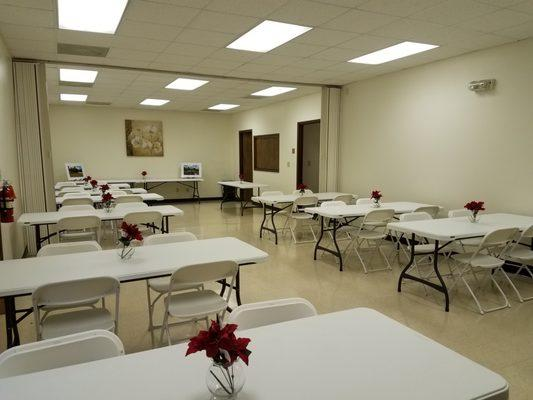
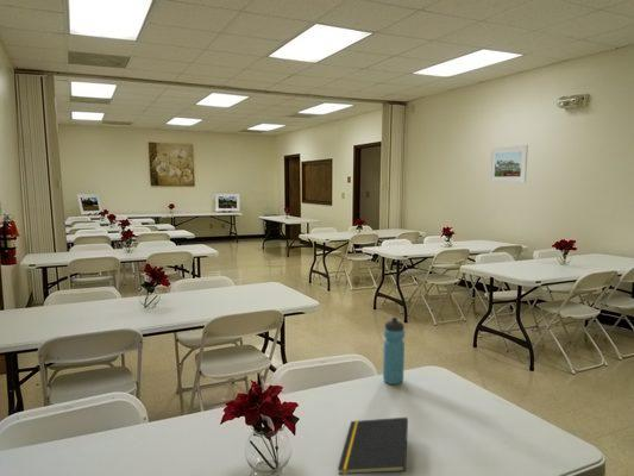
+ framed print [489,144,529,183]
+ water bottle [382,317,406,386]
+ notepad [337,416,409,476]
